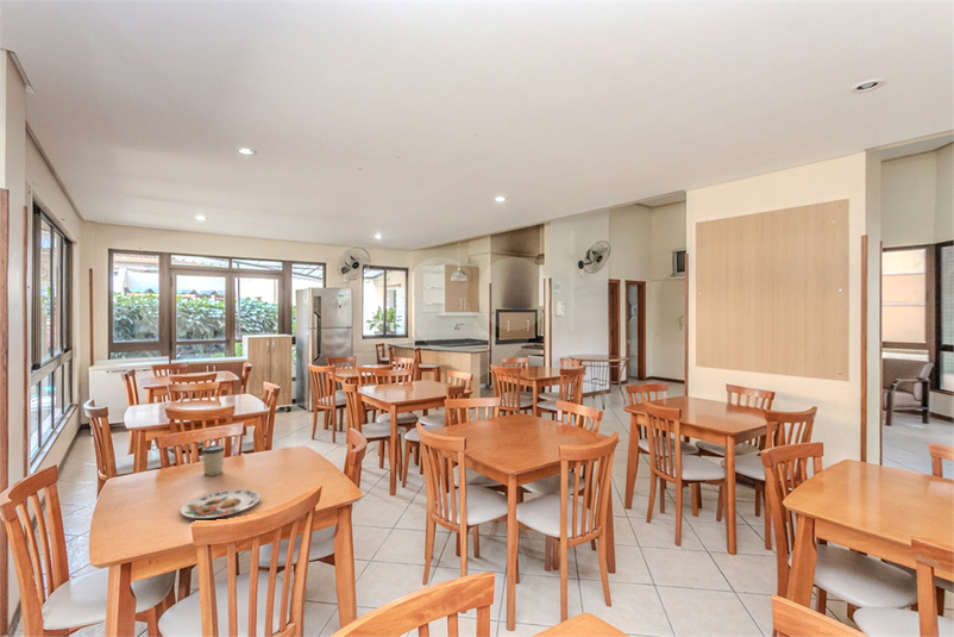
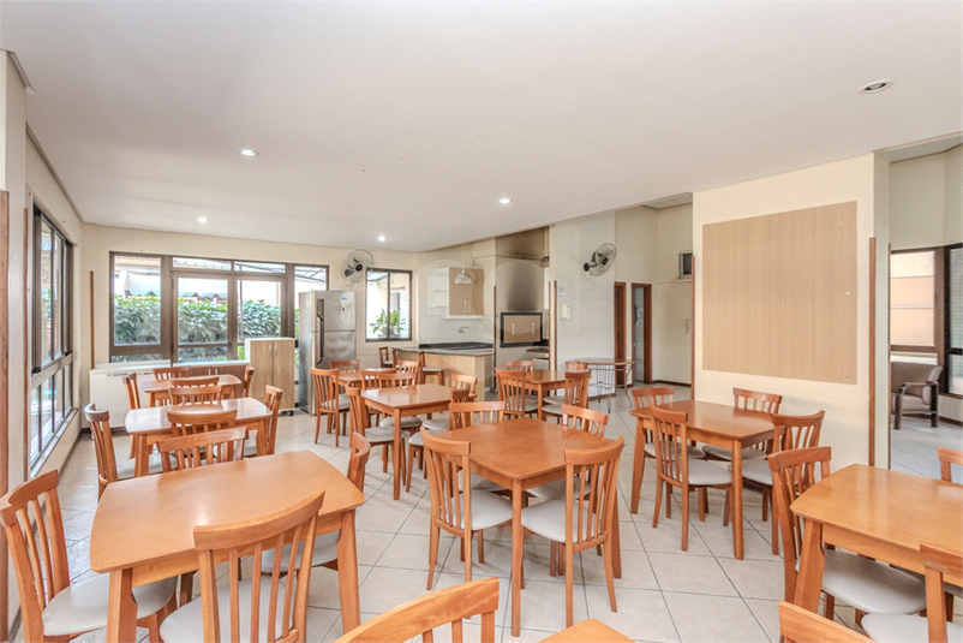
- cup [201,444,226,477]
- plate [180,488,262,519]
